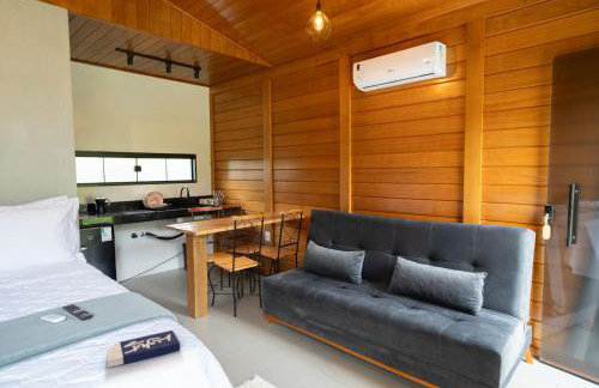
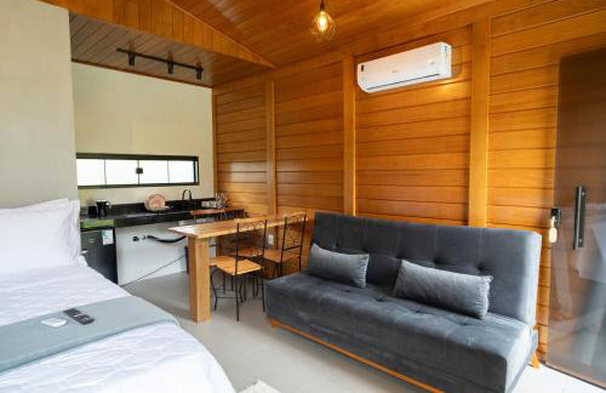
- book [105,329,181,369]
